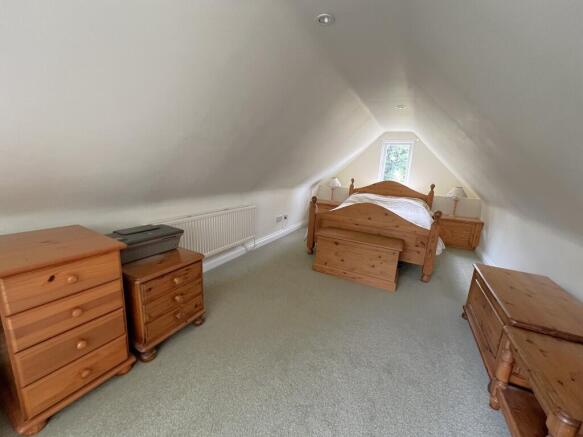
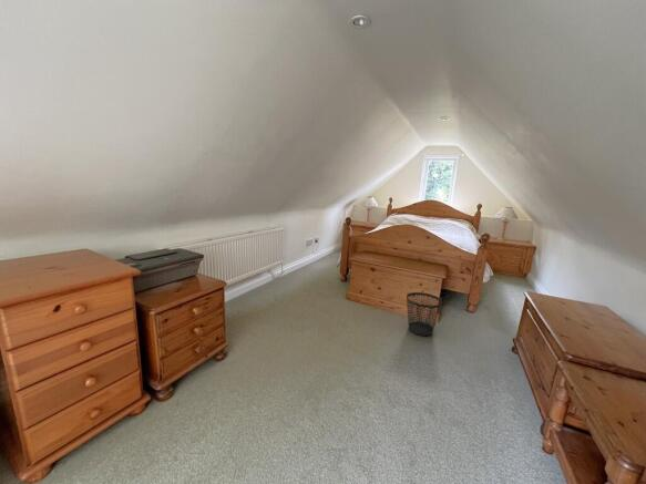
+ wastebasket [406,291,443,337]
